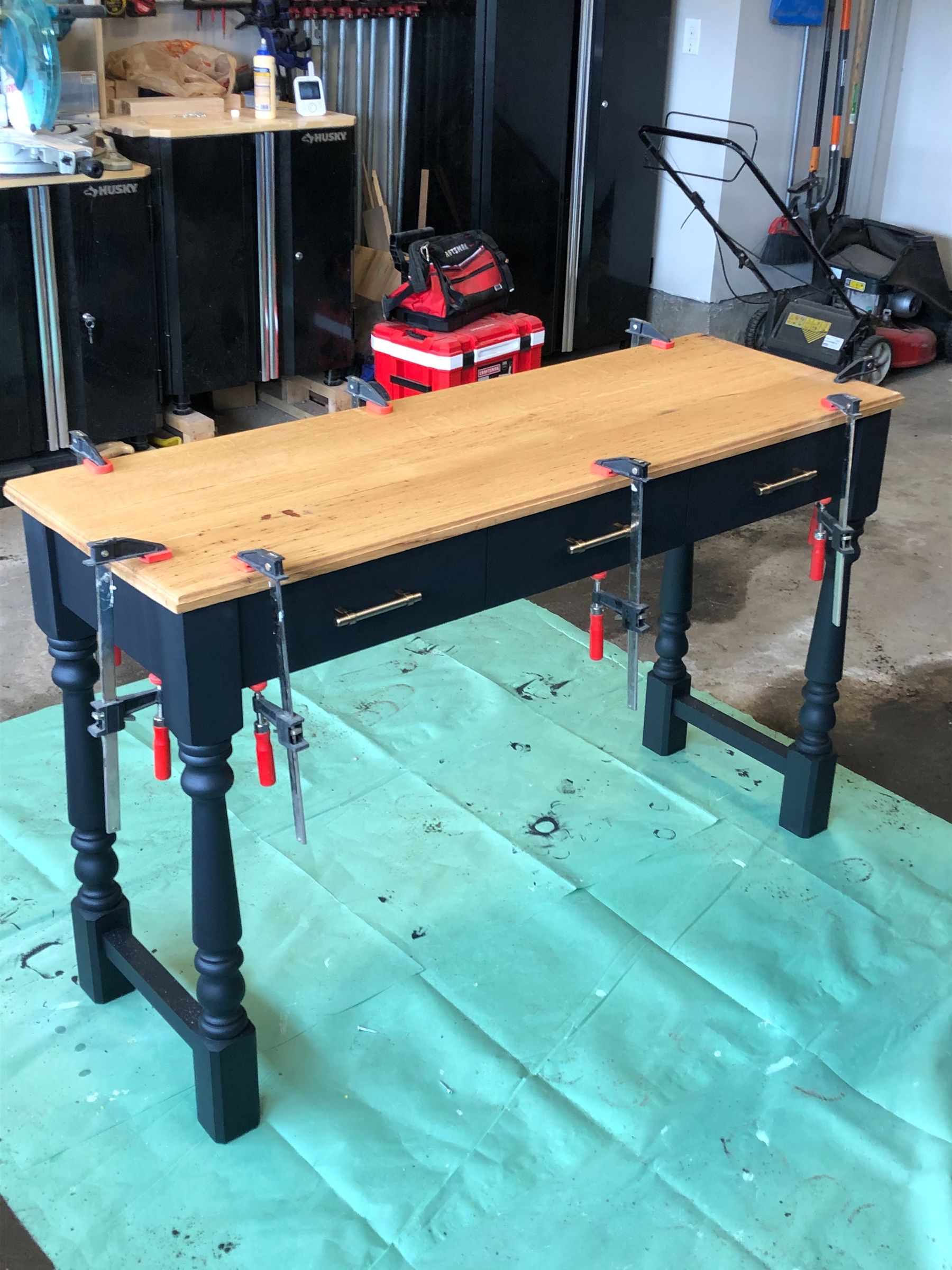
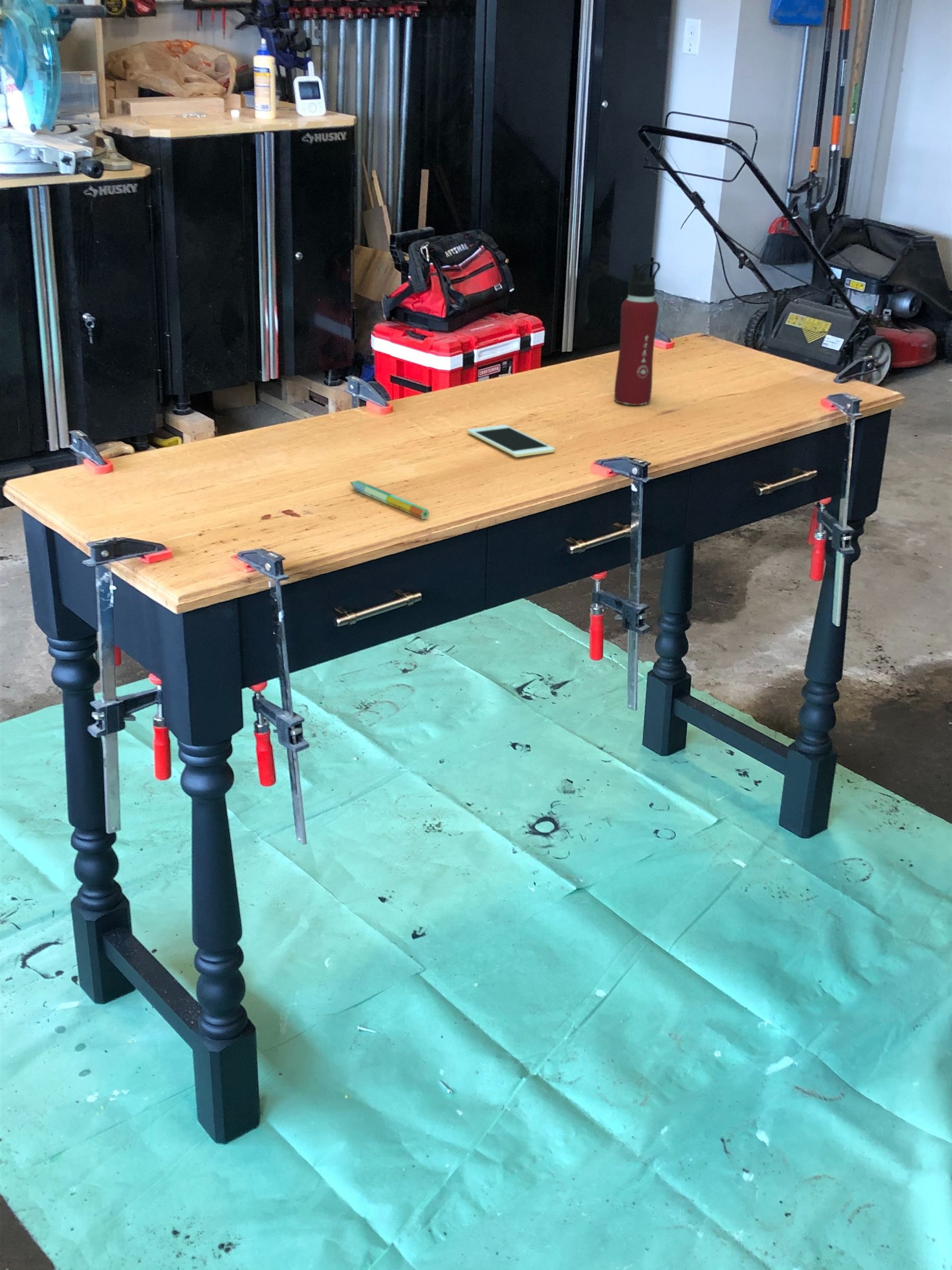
+ water bottle [614,261,661,406]
+ pencil [349,480,430,520]
+ cell phone [466,424,555,458]
